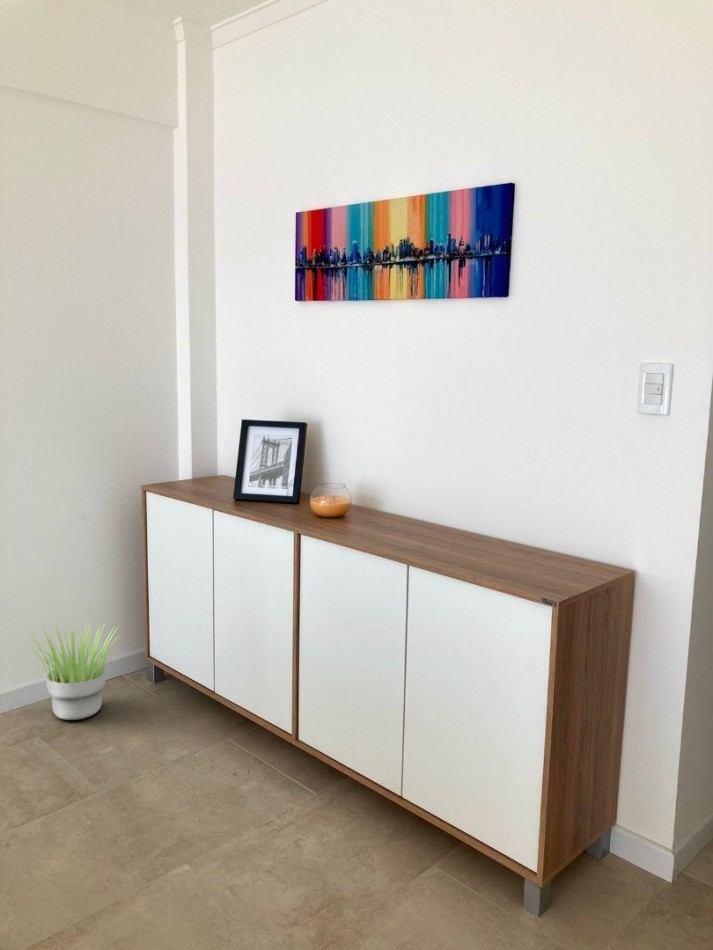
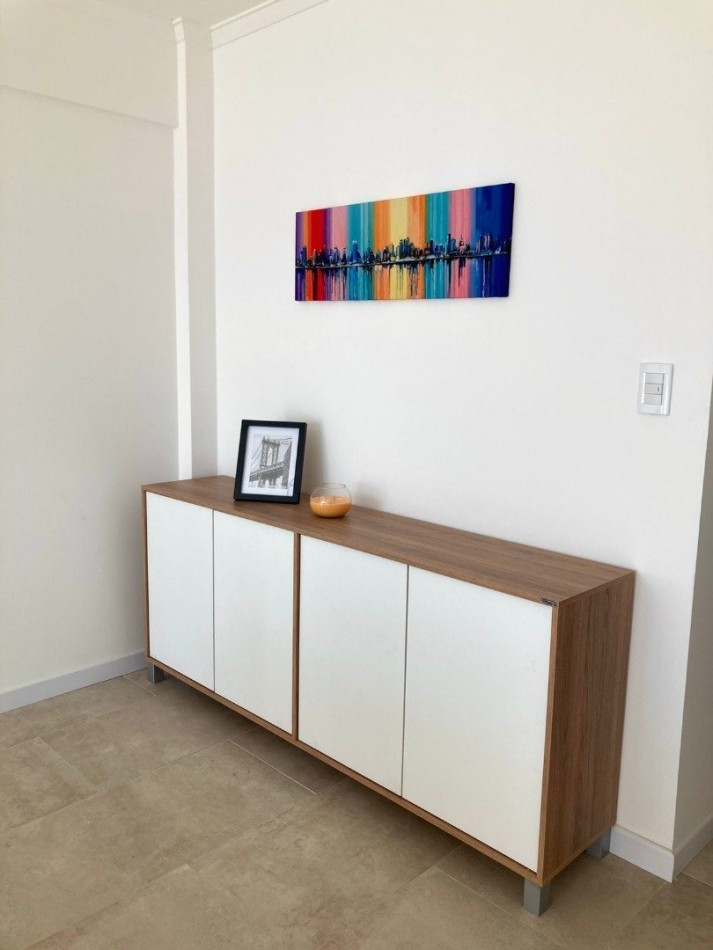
- potted plant [24,621,120,721]
